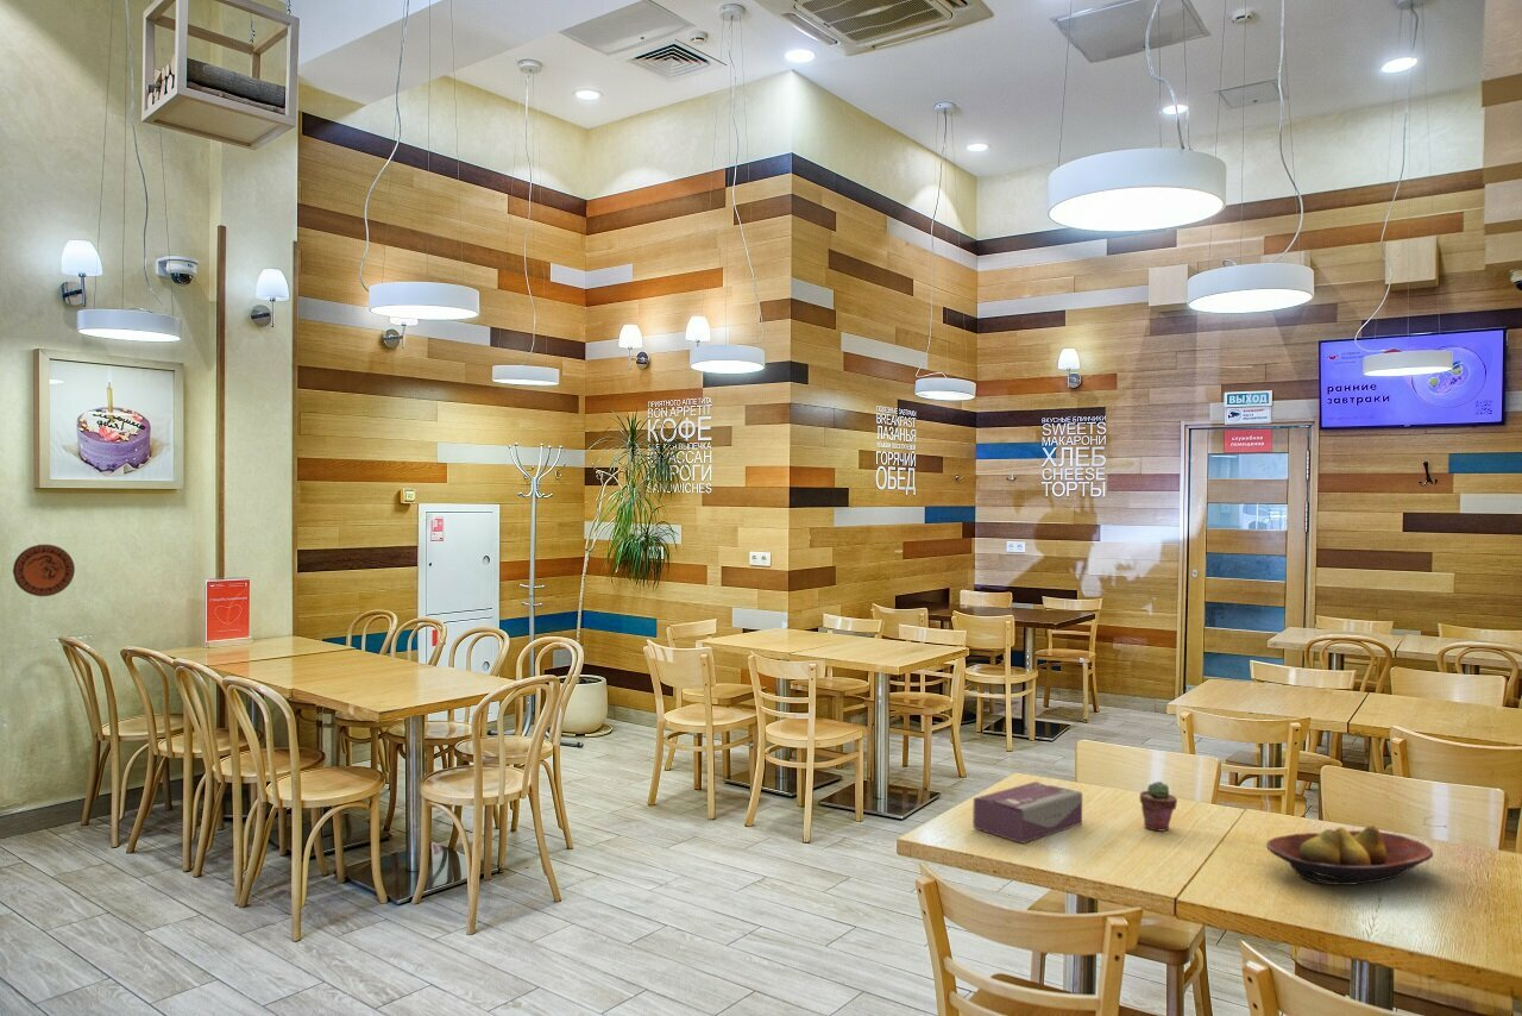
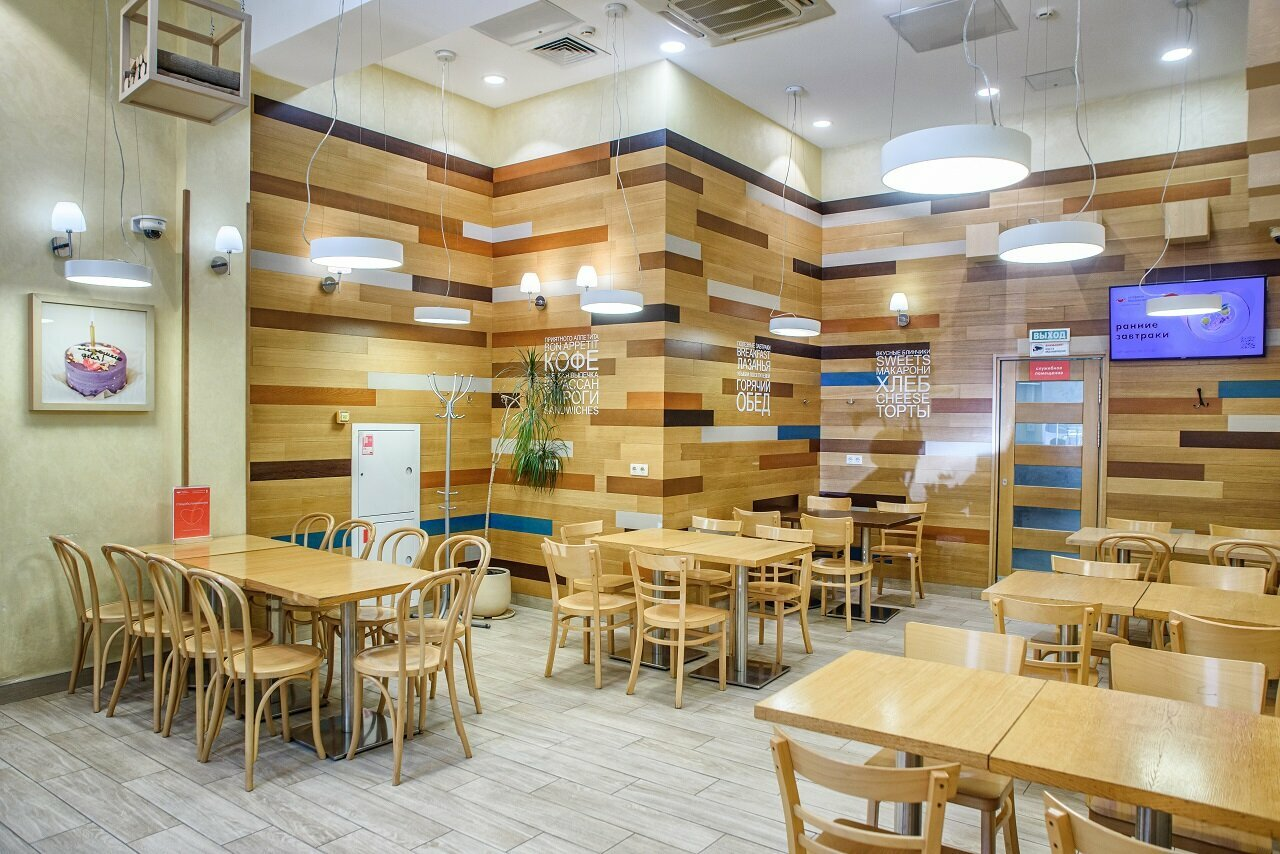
- fruit bowl [1265,824,1434,886]
- potted succulent [1139,780,1178,832]
- decorative plate [12,544,76,597]
- tissue box [971,780,1083,845]
